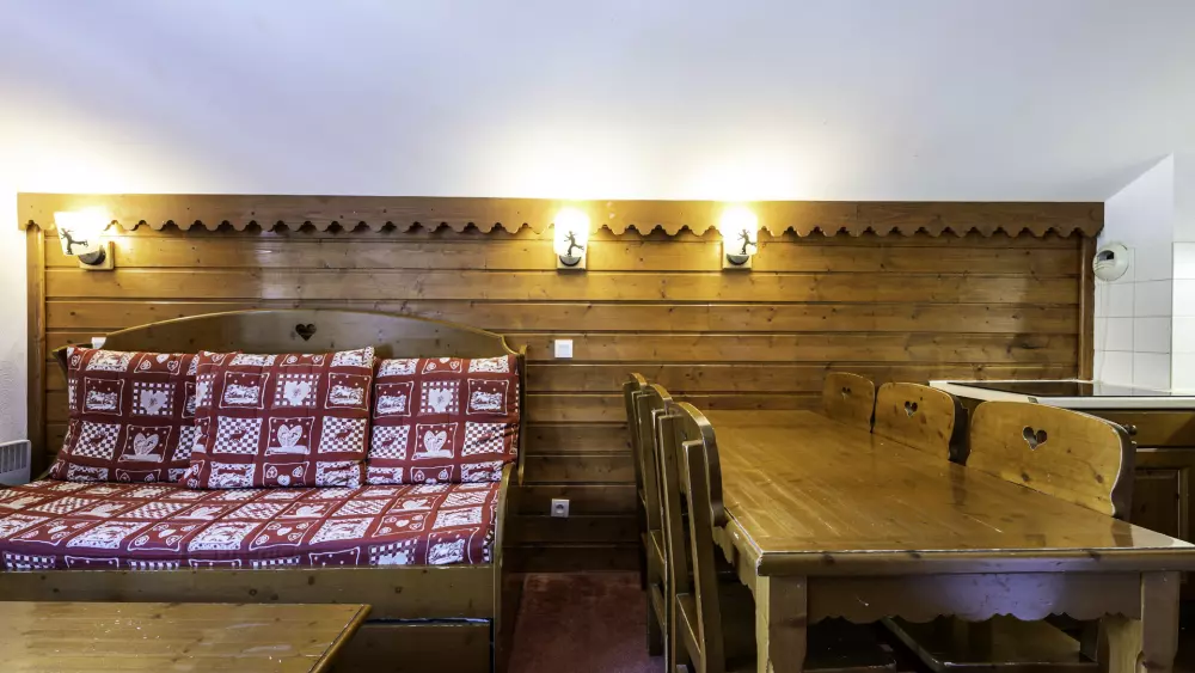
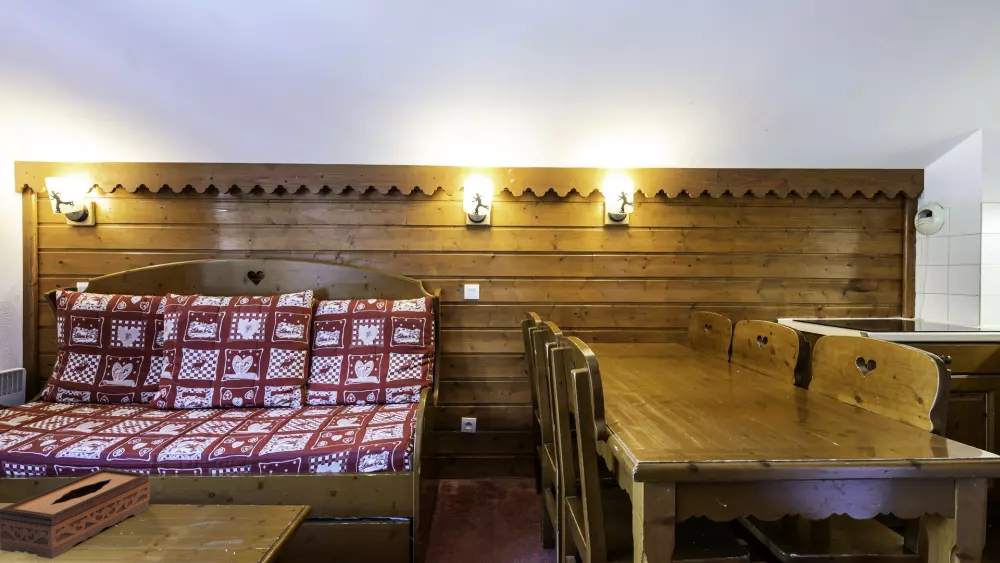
+ tissue box [0,467,151,560]
